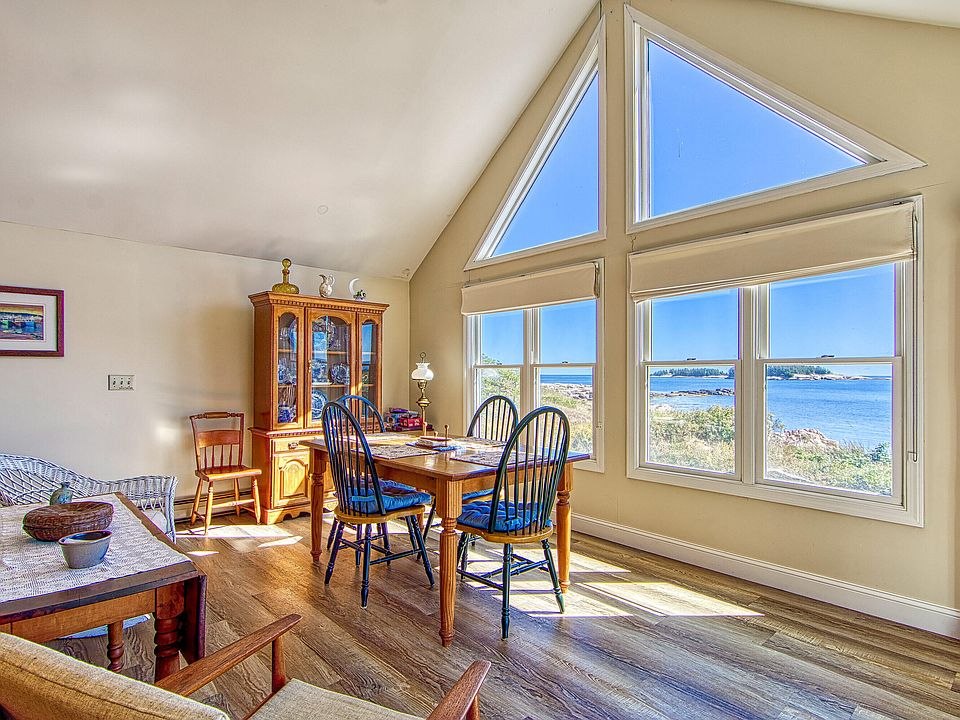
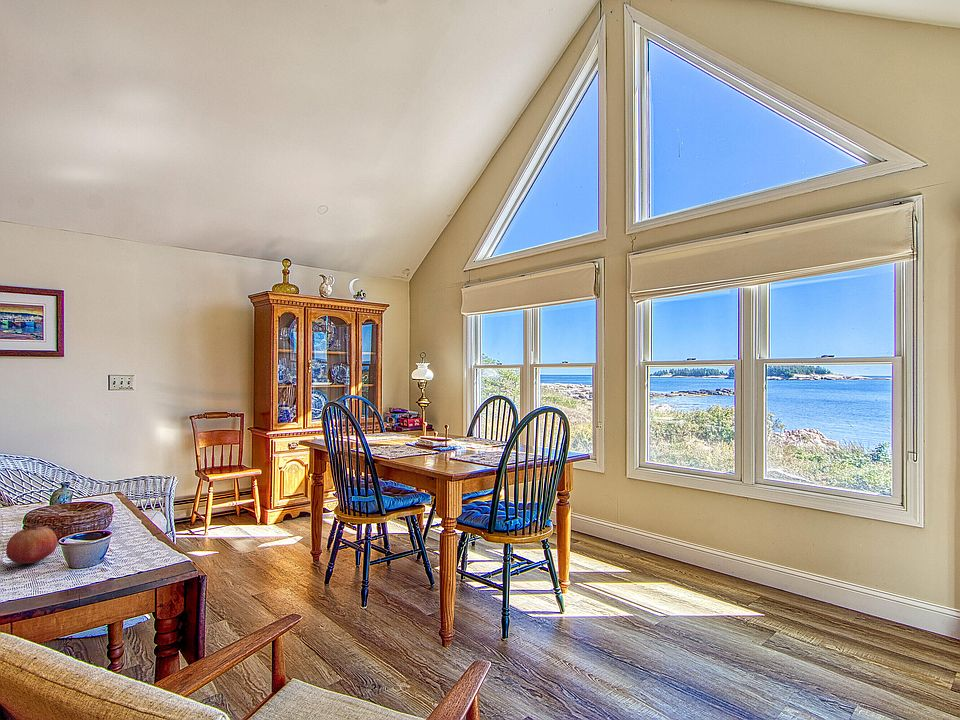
+ fruit [5,523,58,564]
